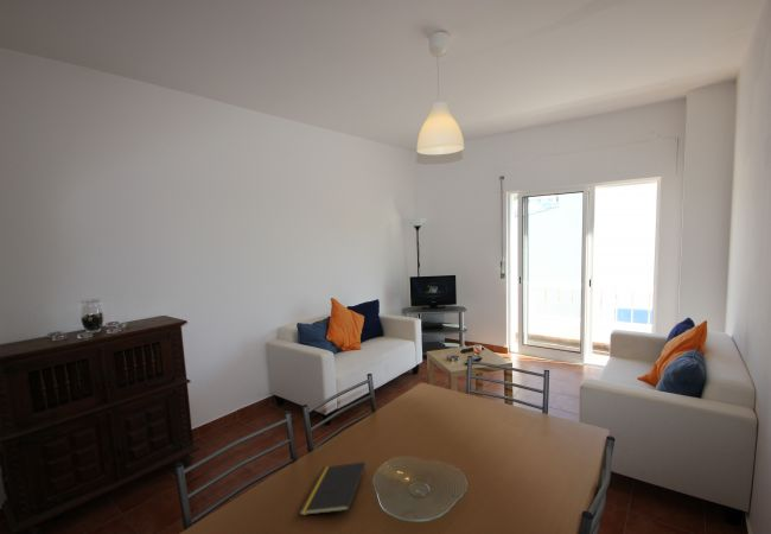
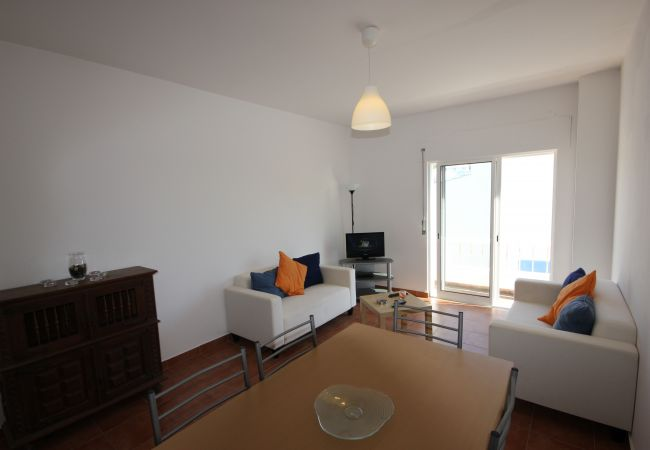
- notepad [298,460,367,516]
